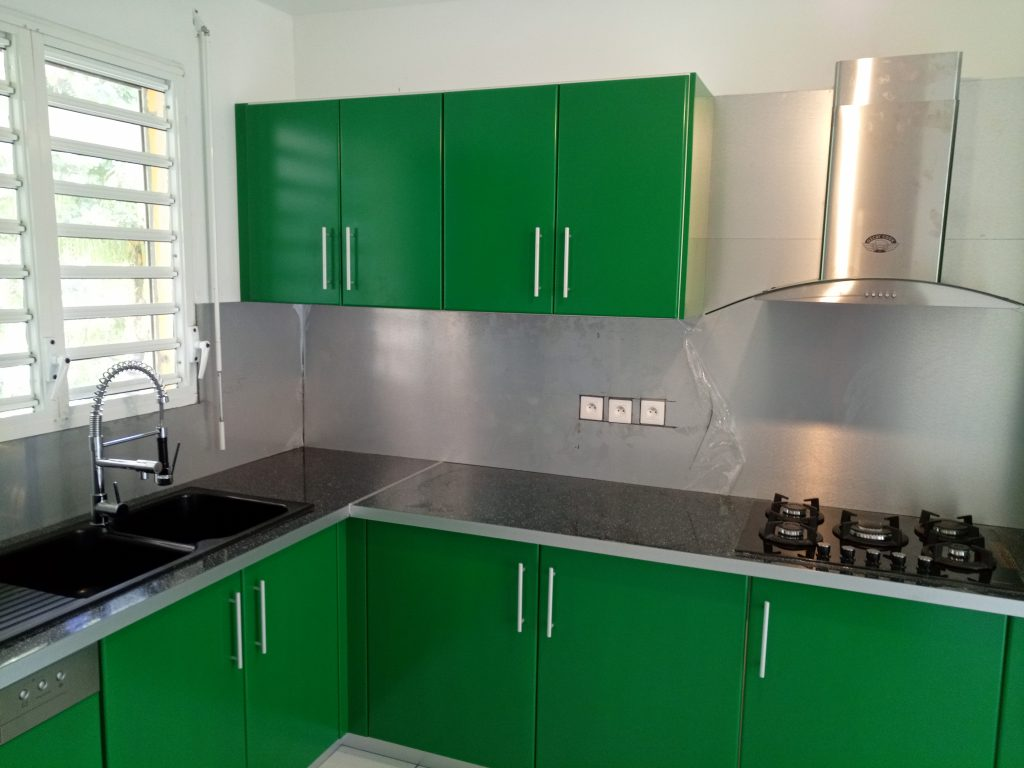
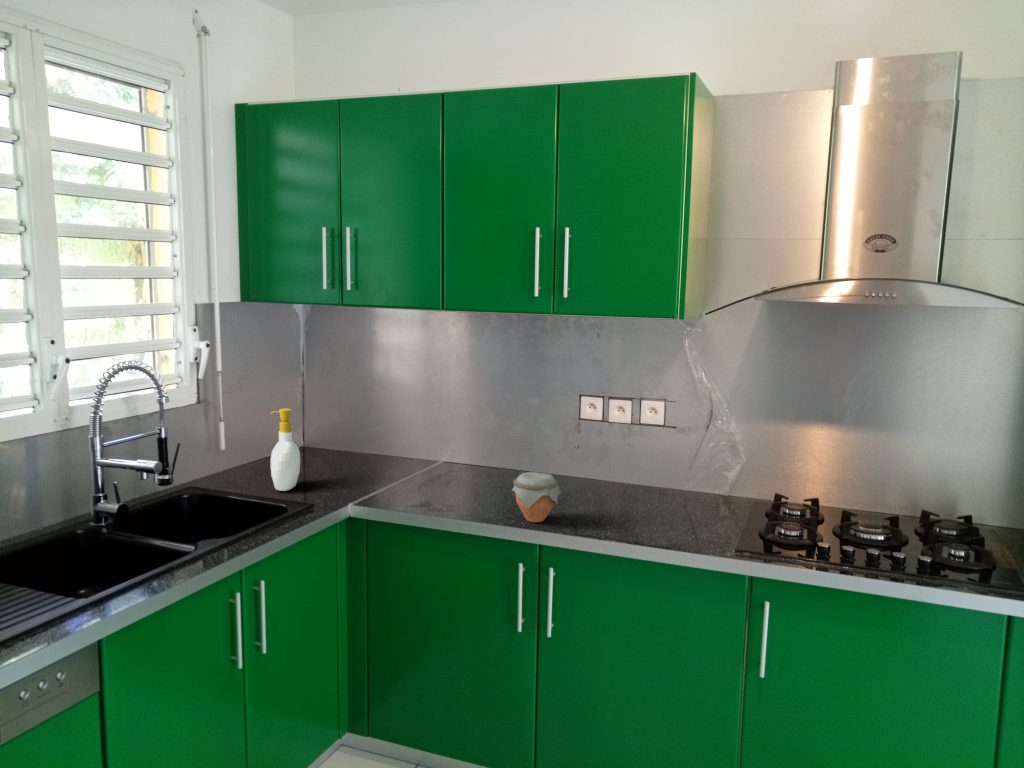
+ soap bottle [269,408,301,492]
+ jar [511,471,562,523]
